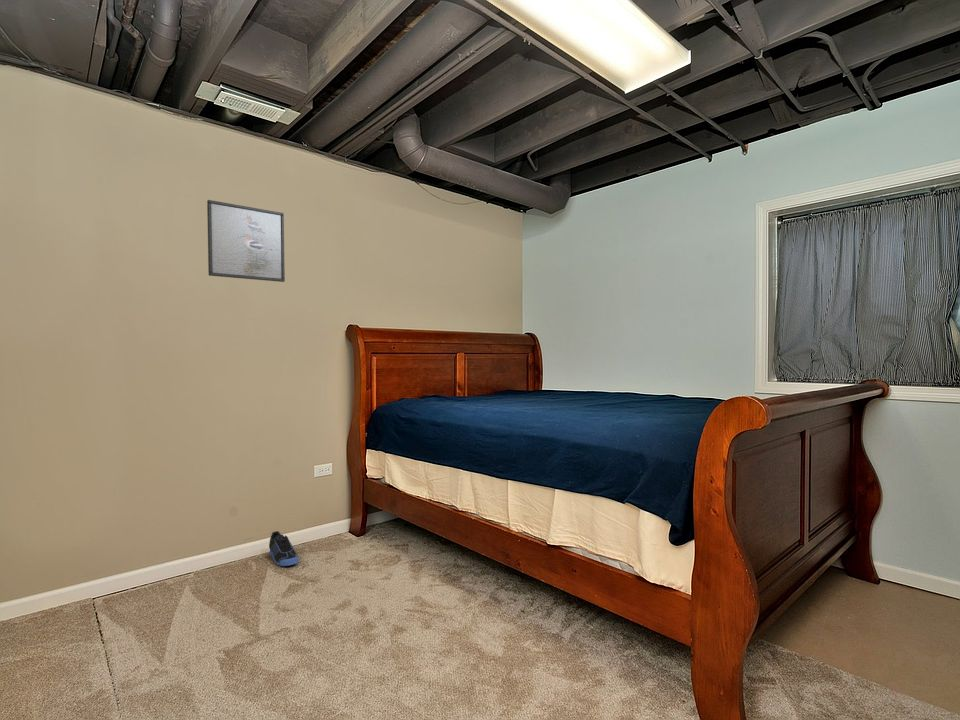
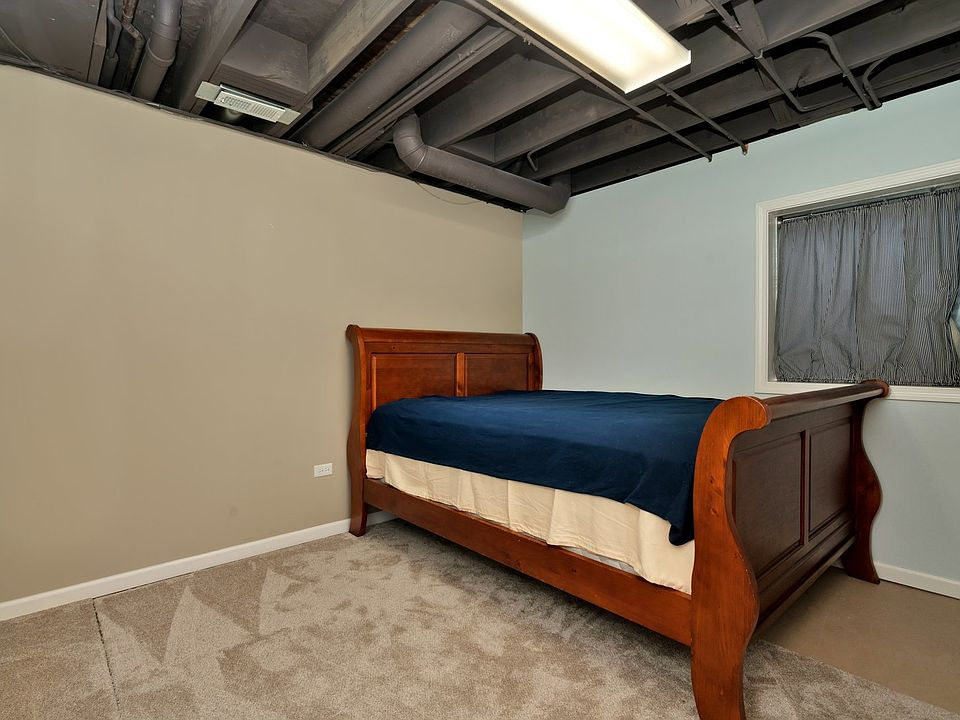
- sneaker [268,530,299,567]
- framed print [206,199,286,283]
